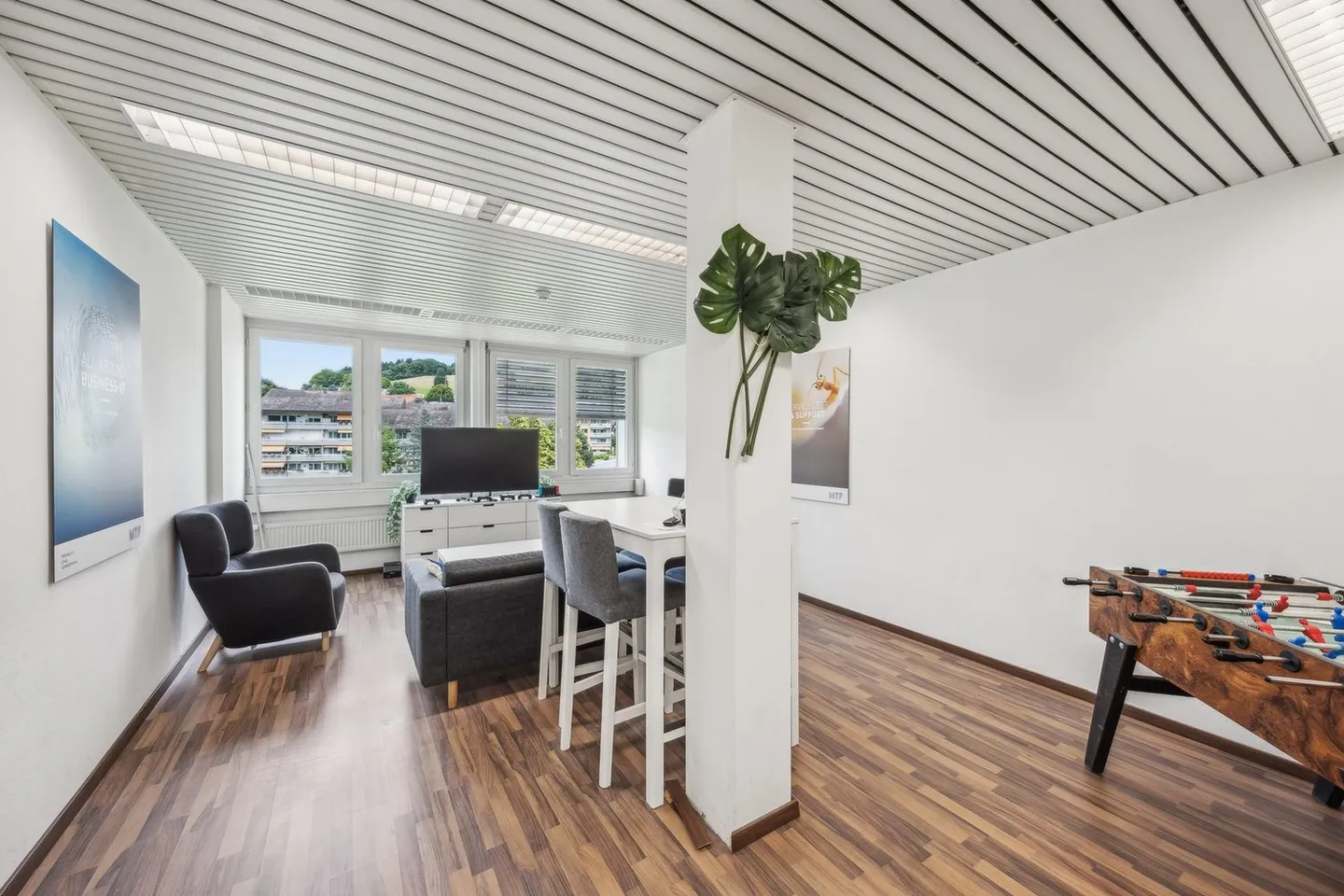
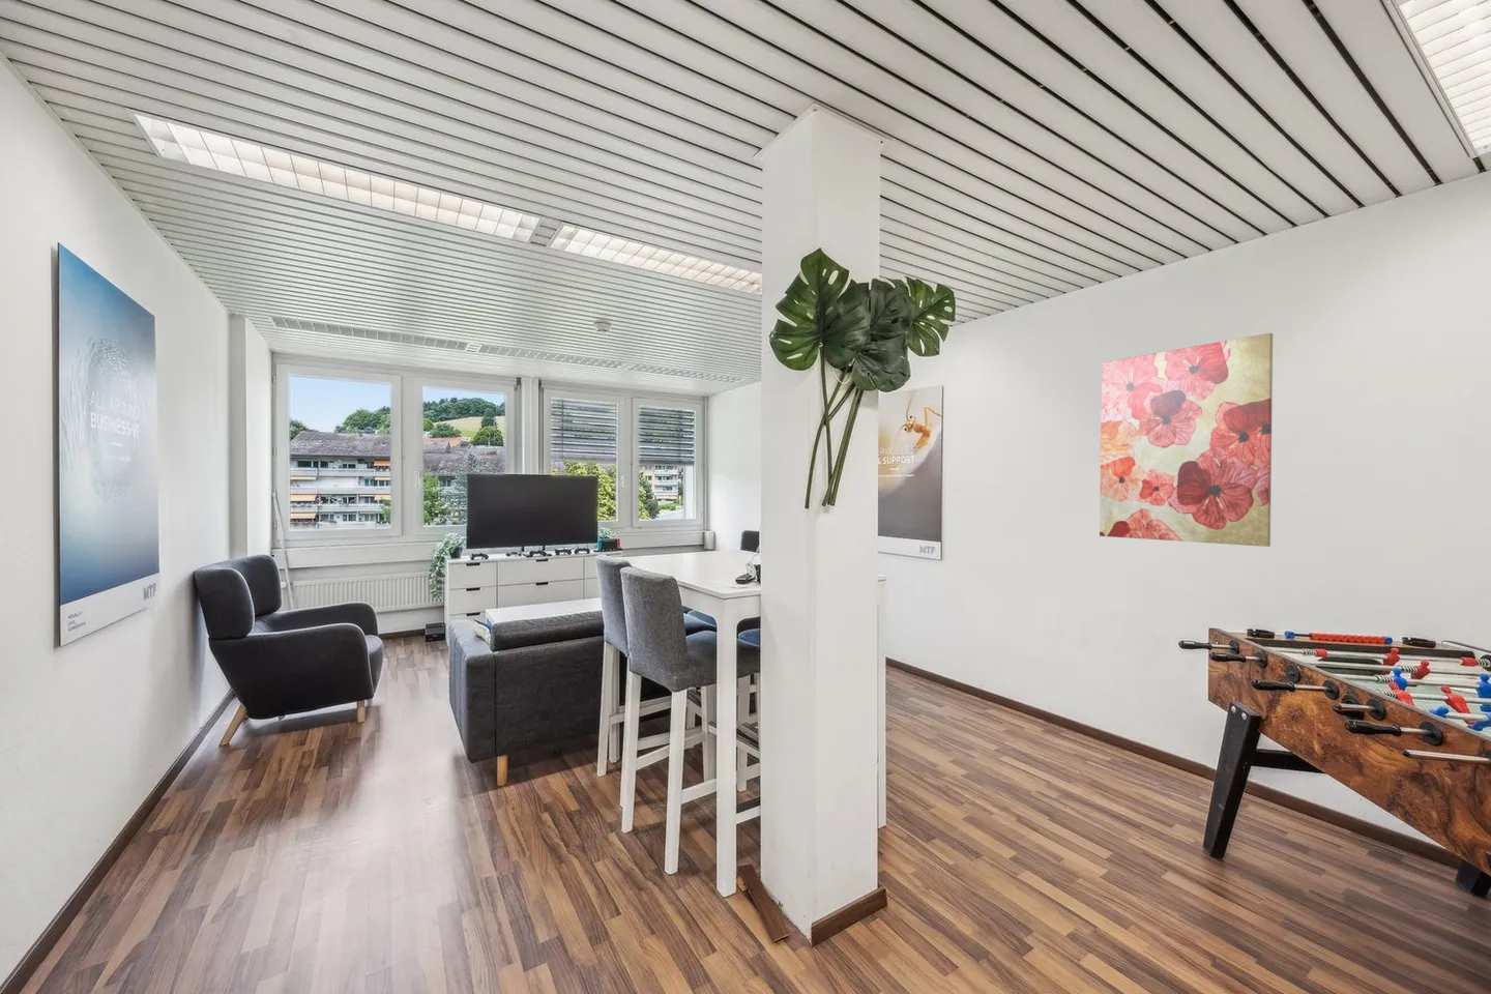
+ wall art [1098,333,1274,548]
